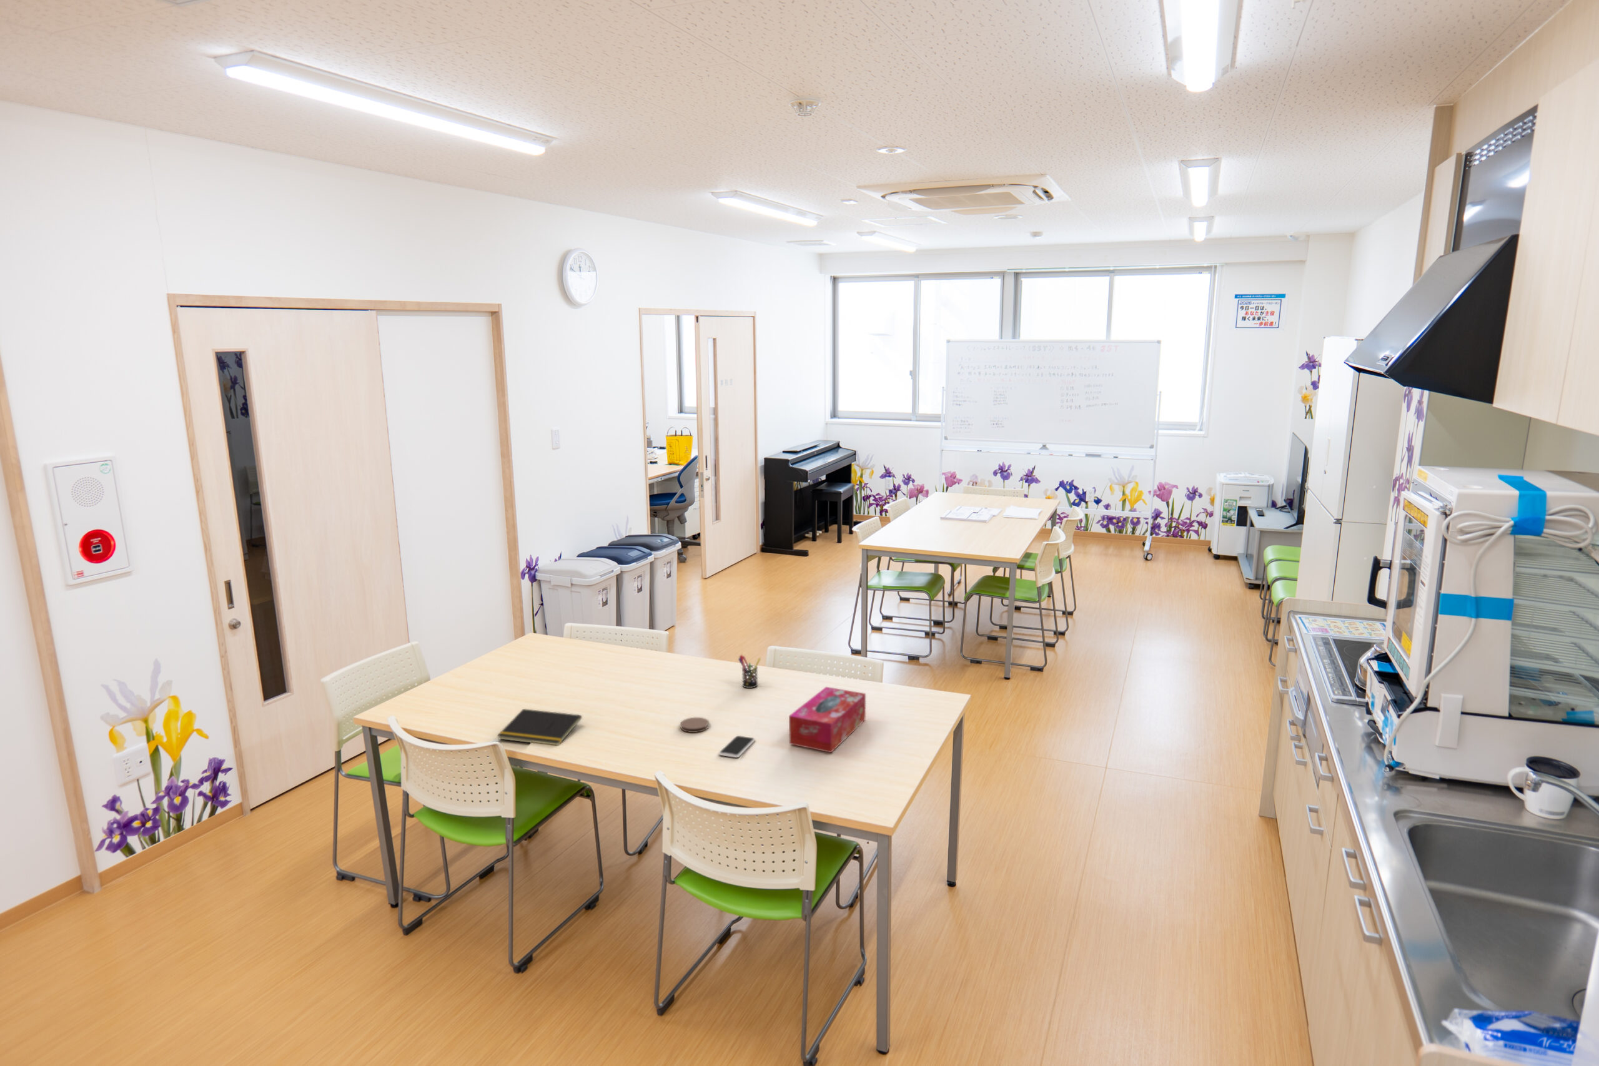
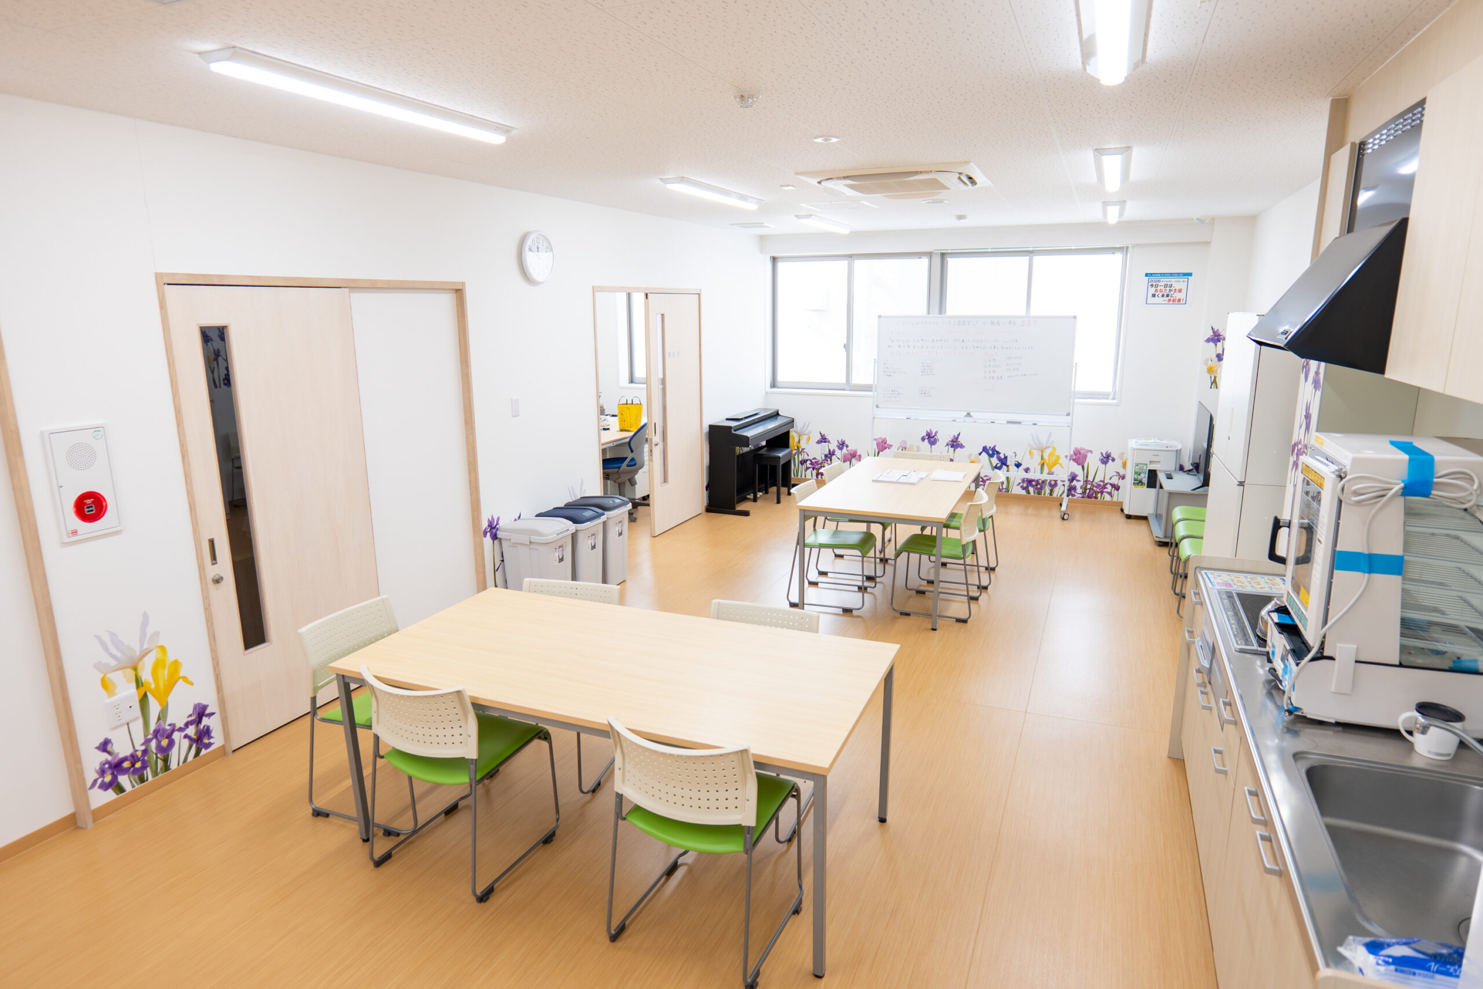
- smartphone [719,735,755,758]
- pen holder [738,654,761,689]
- coaster [679,717,709,733]
- notepad [496,708,582,746]
- tissue box [789,686,866,753]
